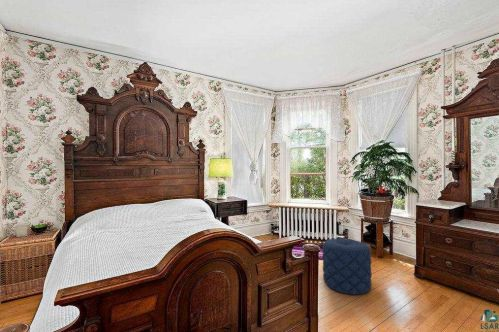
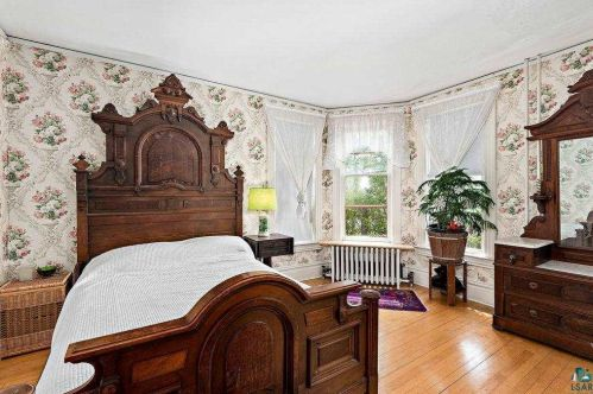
- pouf [321,237,373,295]
